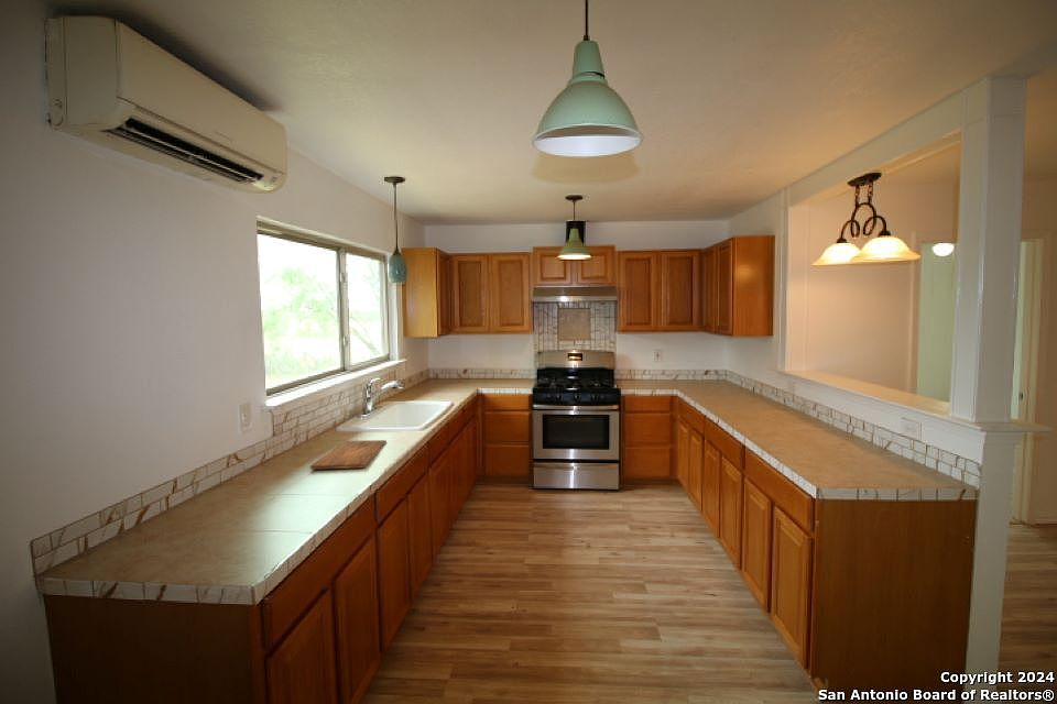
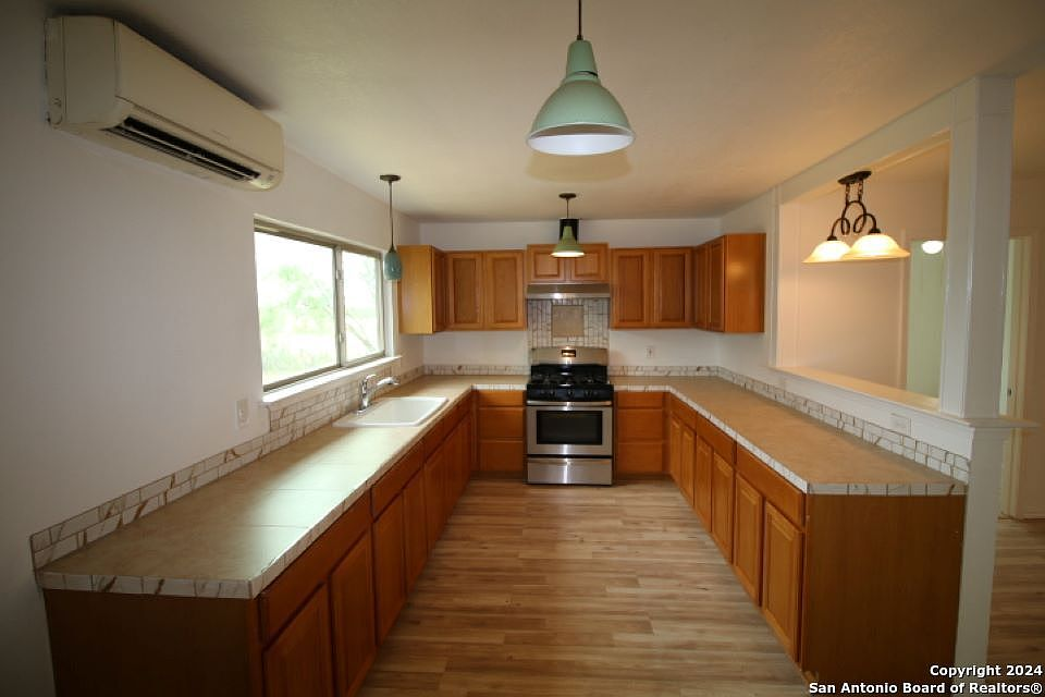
- cutting board [309,439,388,471]
